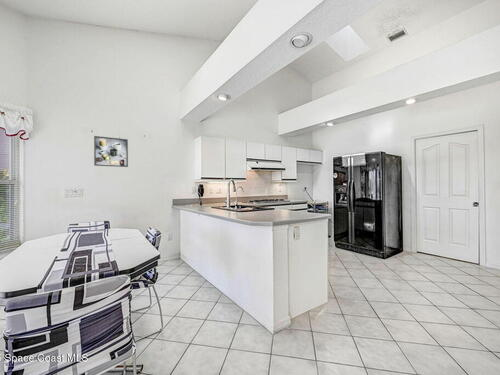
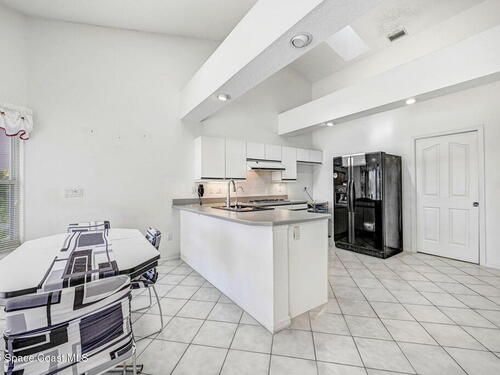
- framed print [93,135,129,168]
